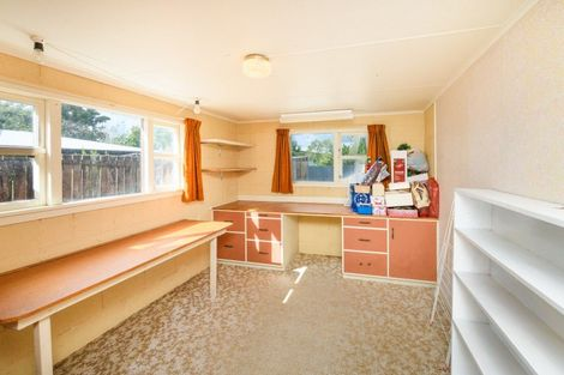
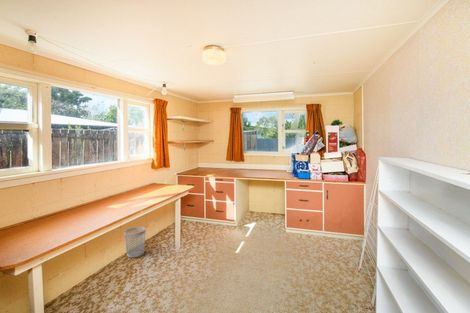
+ wastebasket [123,226,147,259]
